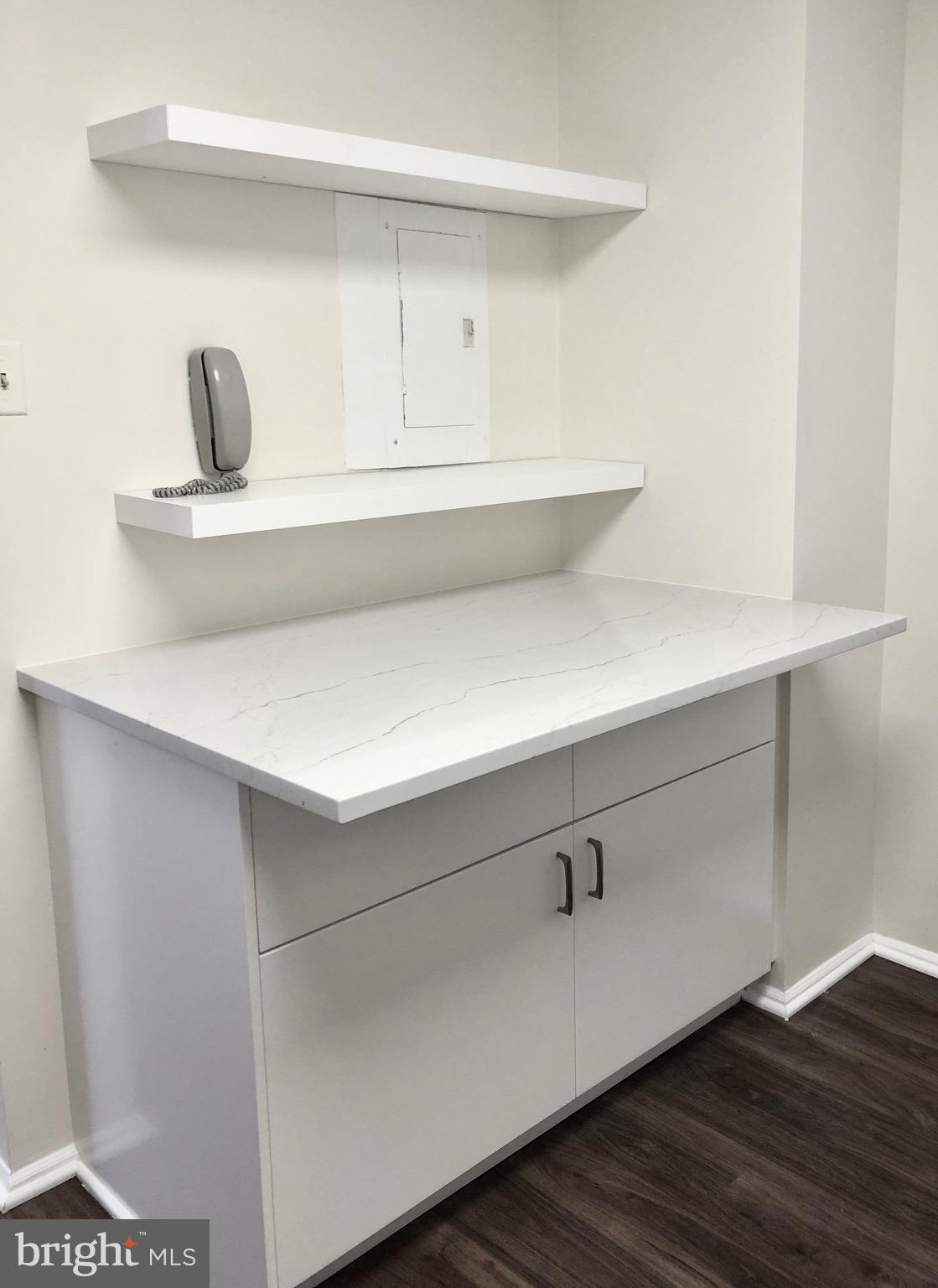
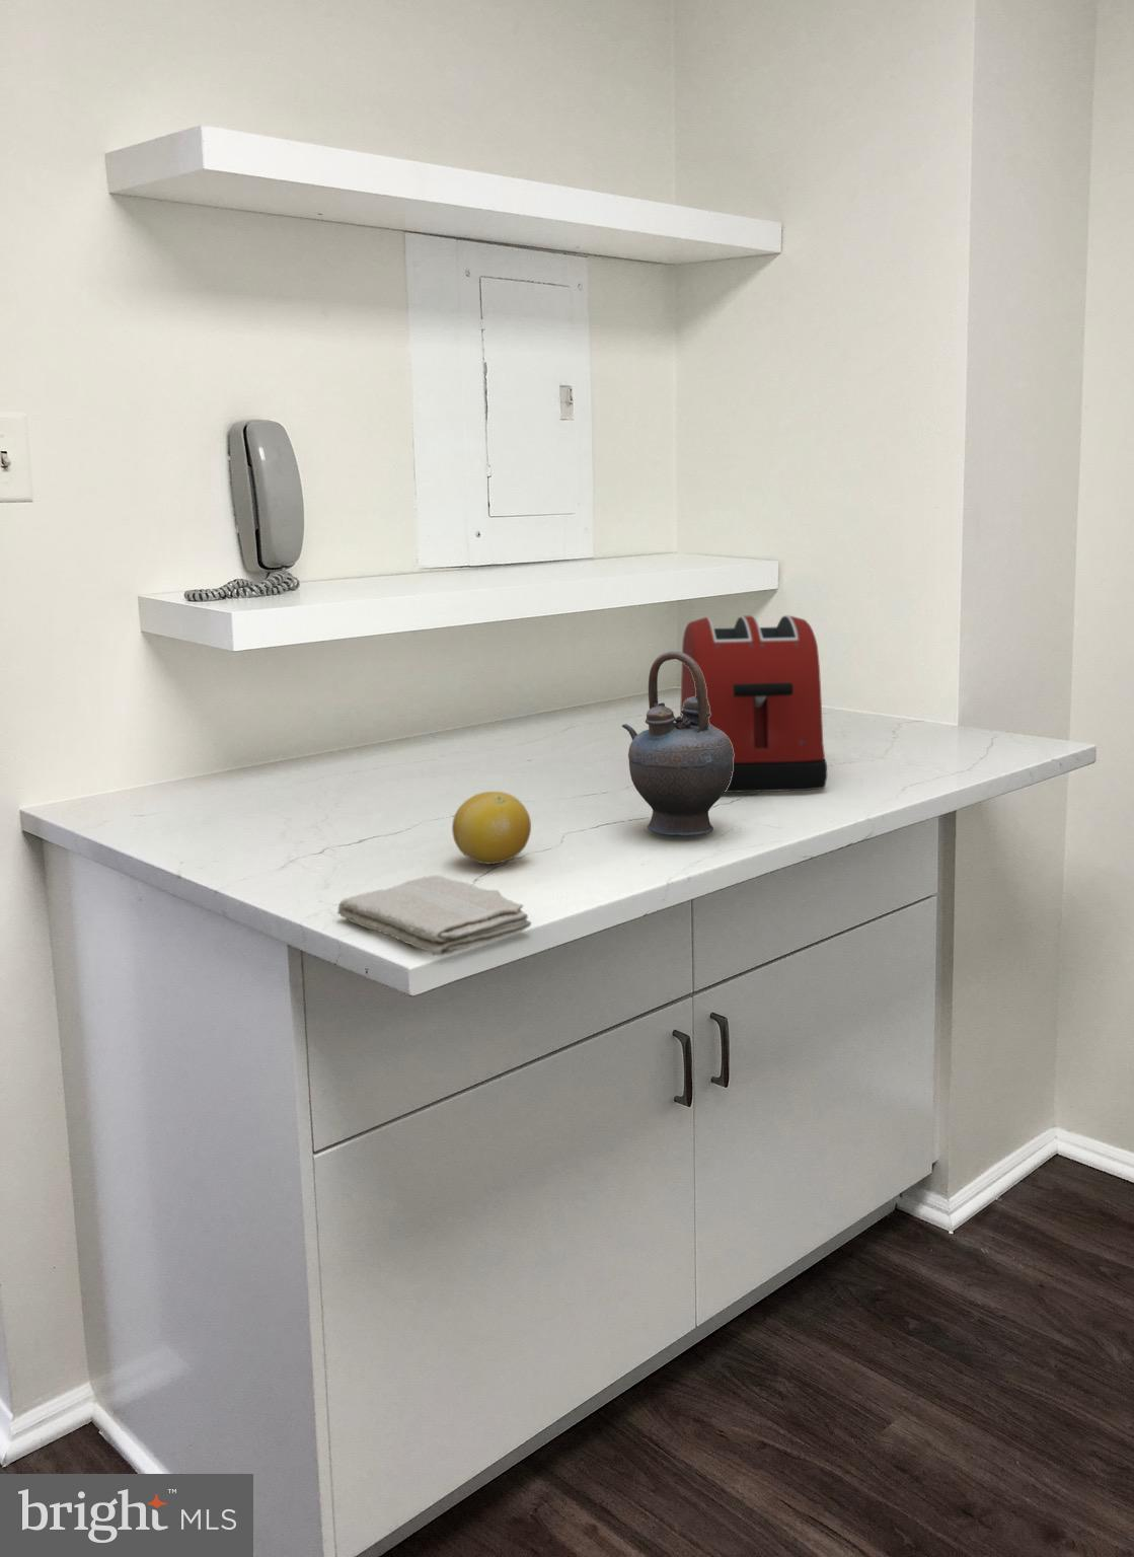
+ washcloth [336,874,532,957]
+ toaster [679,614,828,794]
+ teapot [621,650,734,838]
+ fruit [451,791,532,866]
